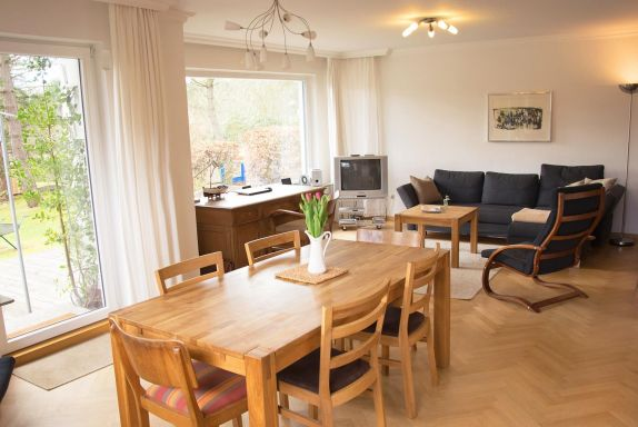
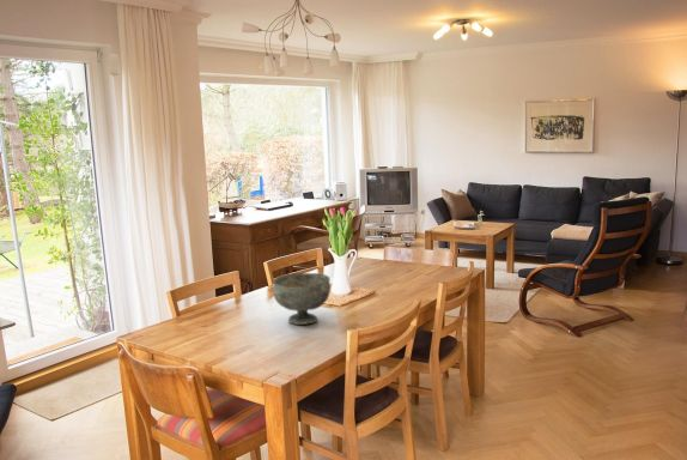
+ decorative bowl [272,272,332,326]
